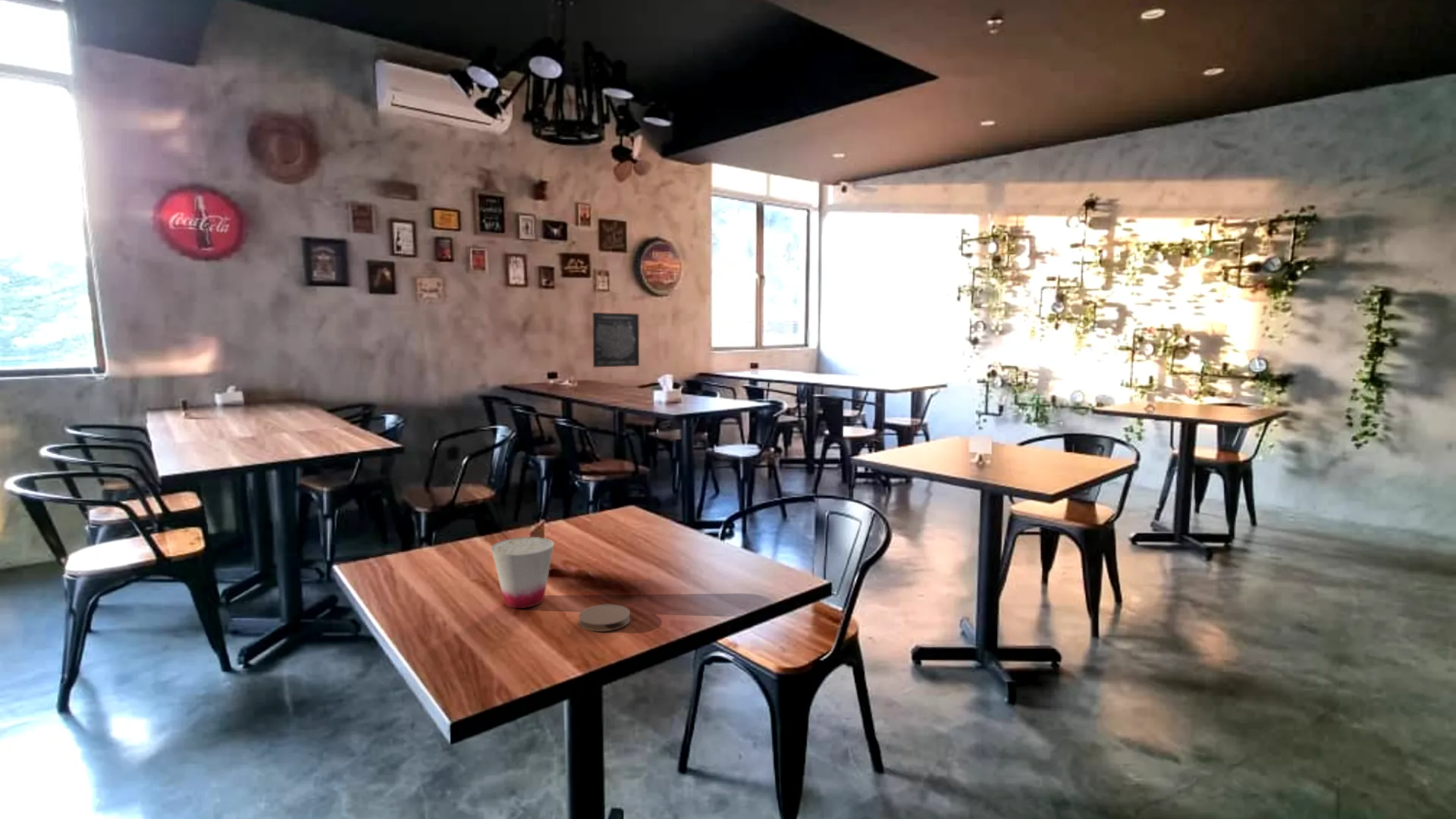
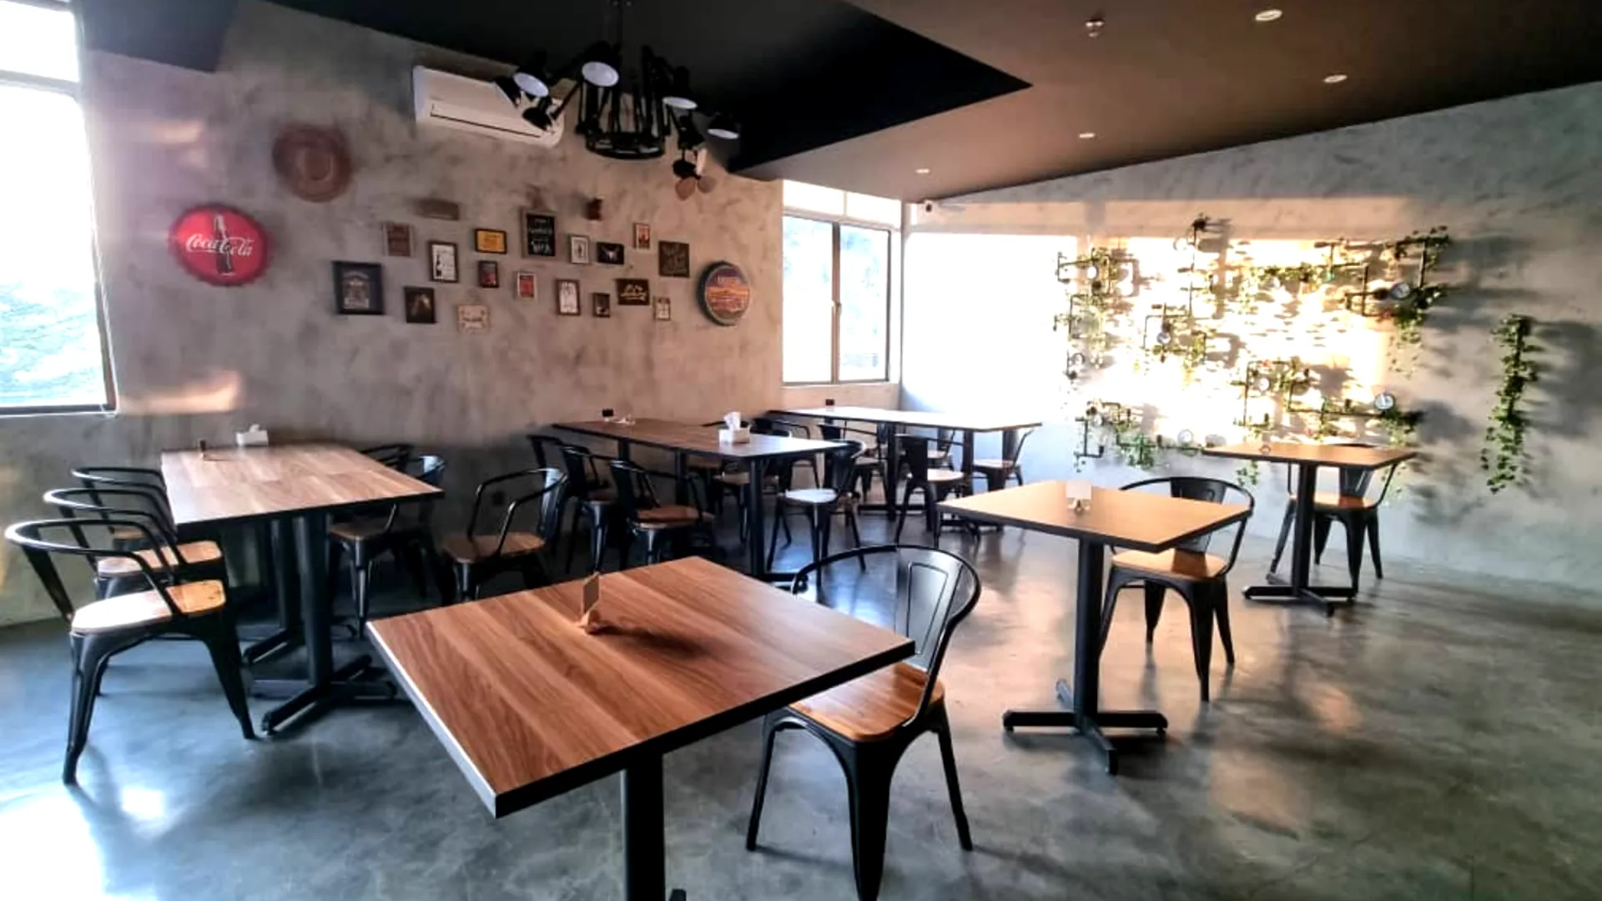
- cup [491,536,554,609]
- coaster [578,604,631,632]
- wall art [591,312,640,368]
